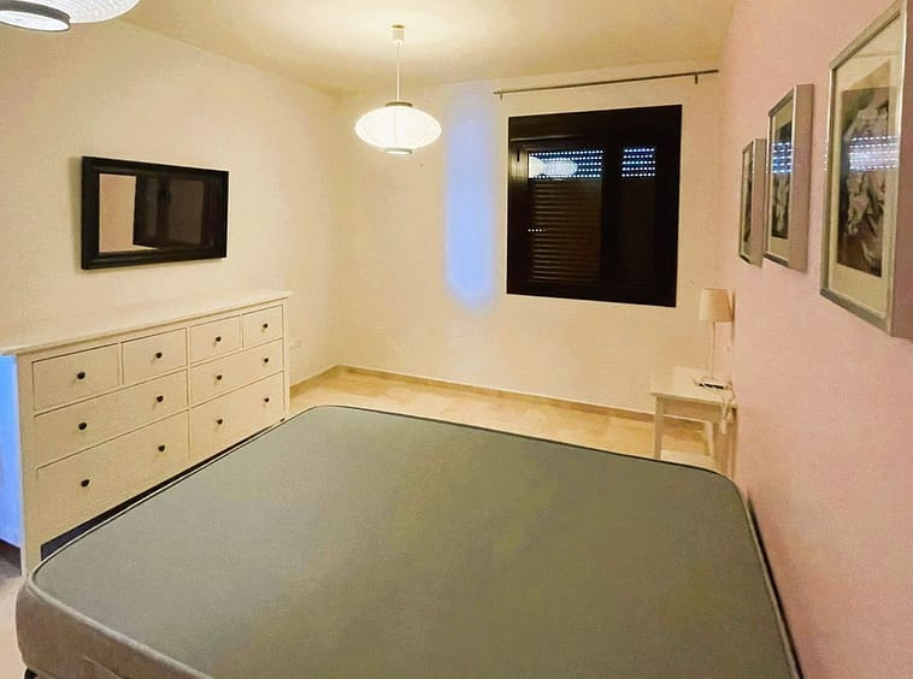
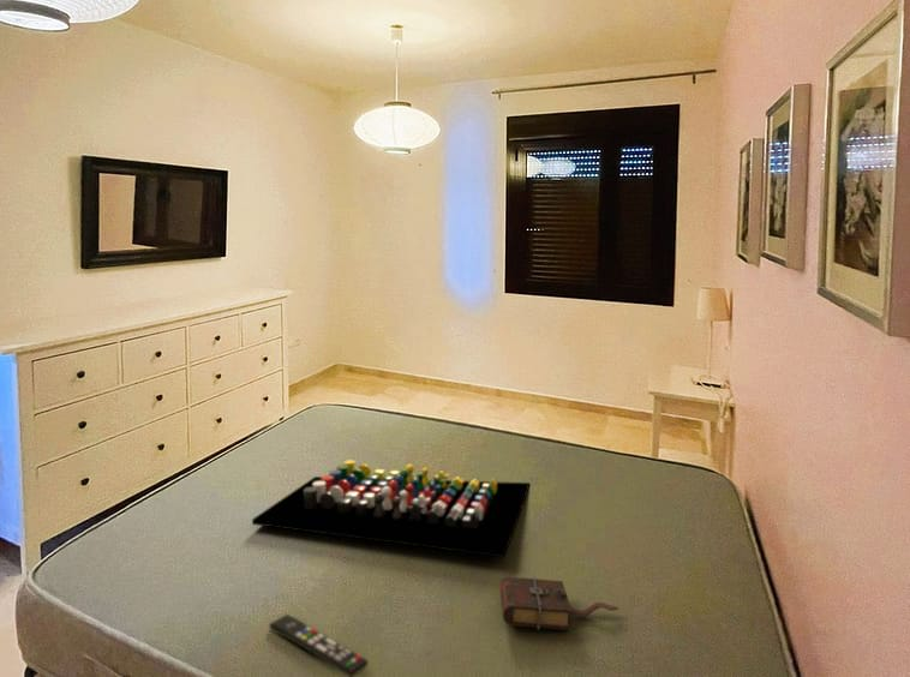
+ board game [251,459,532,558]
+ remote control [268,613,370,677]
+ book [498,575,621,631]
